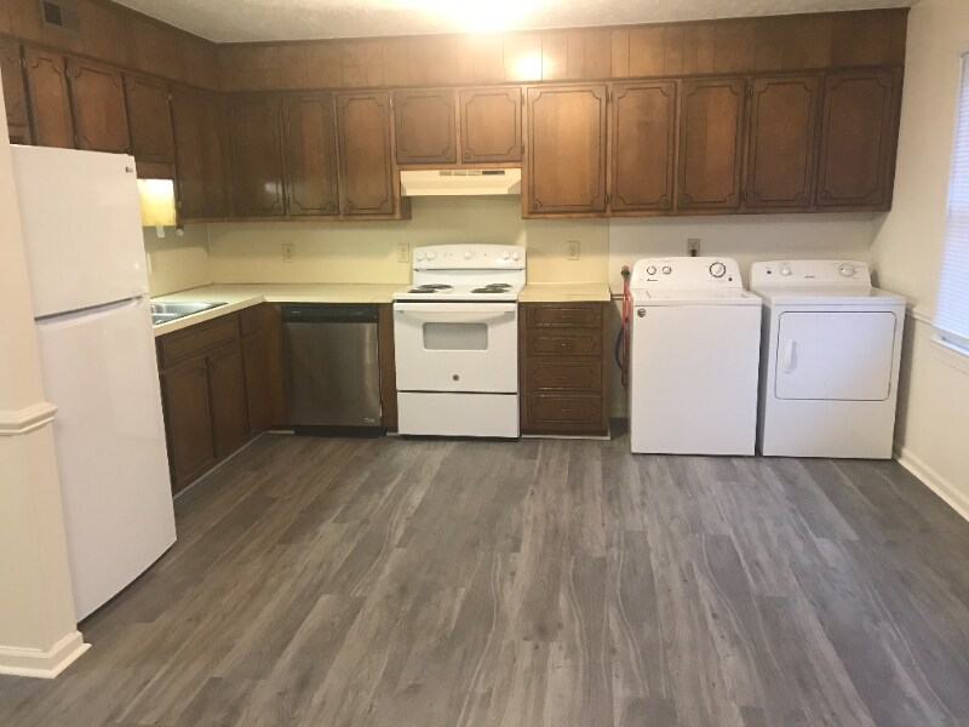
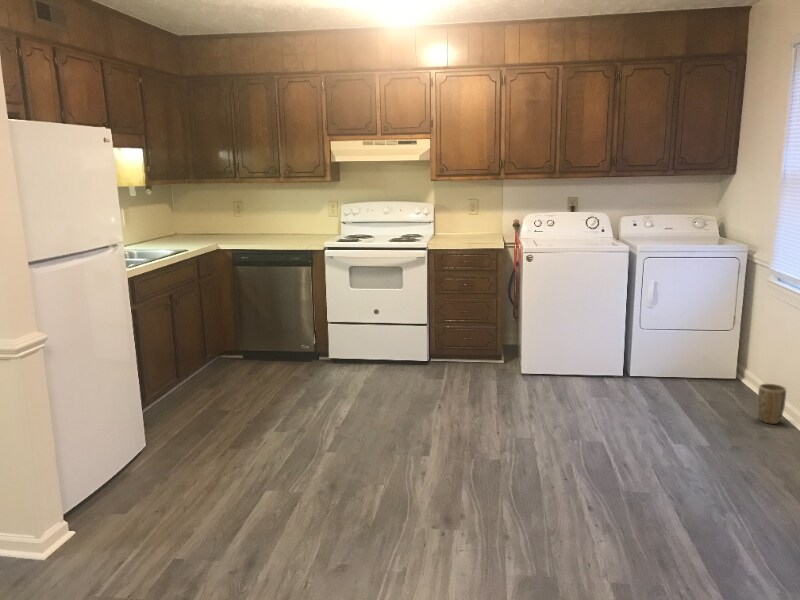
+ plant pot [756,383,787,425]
